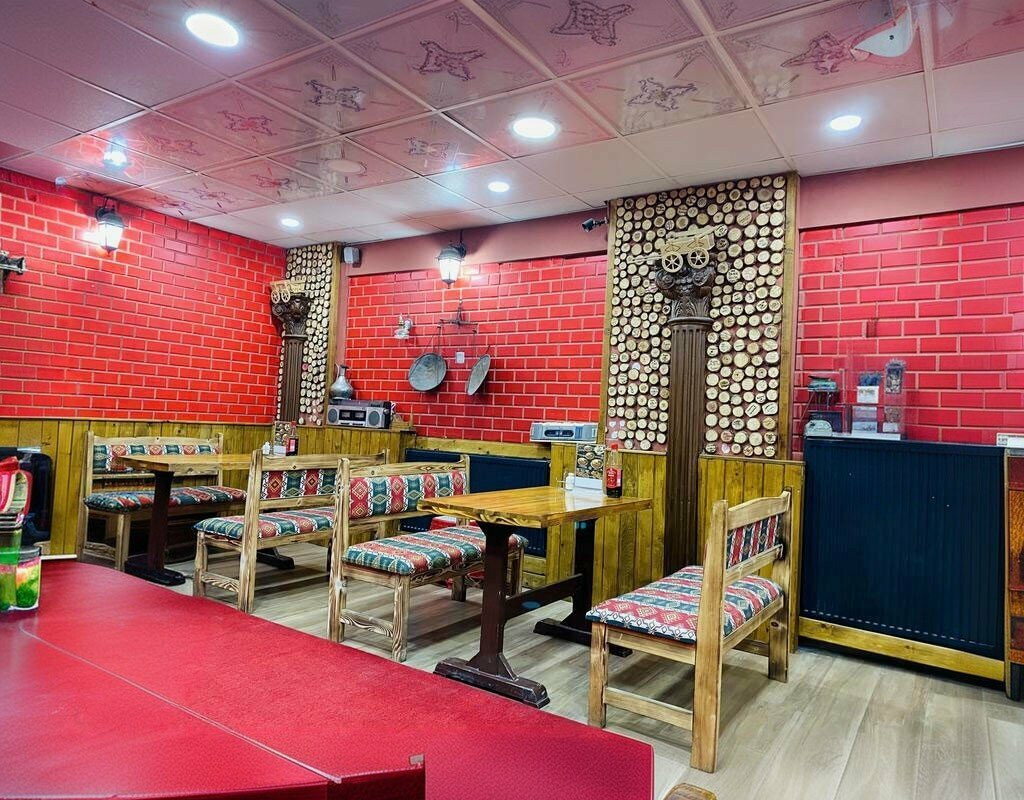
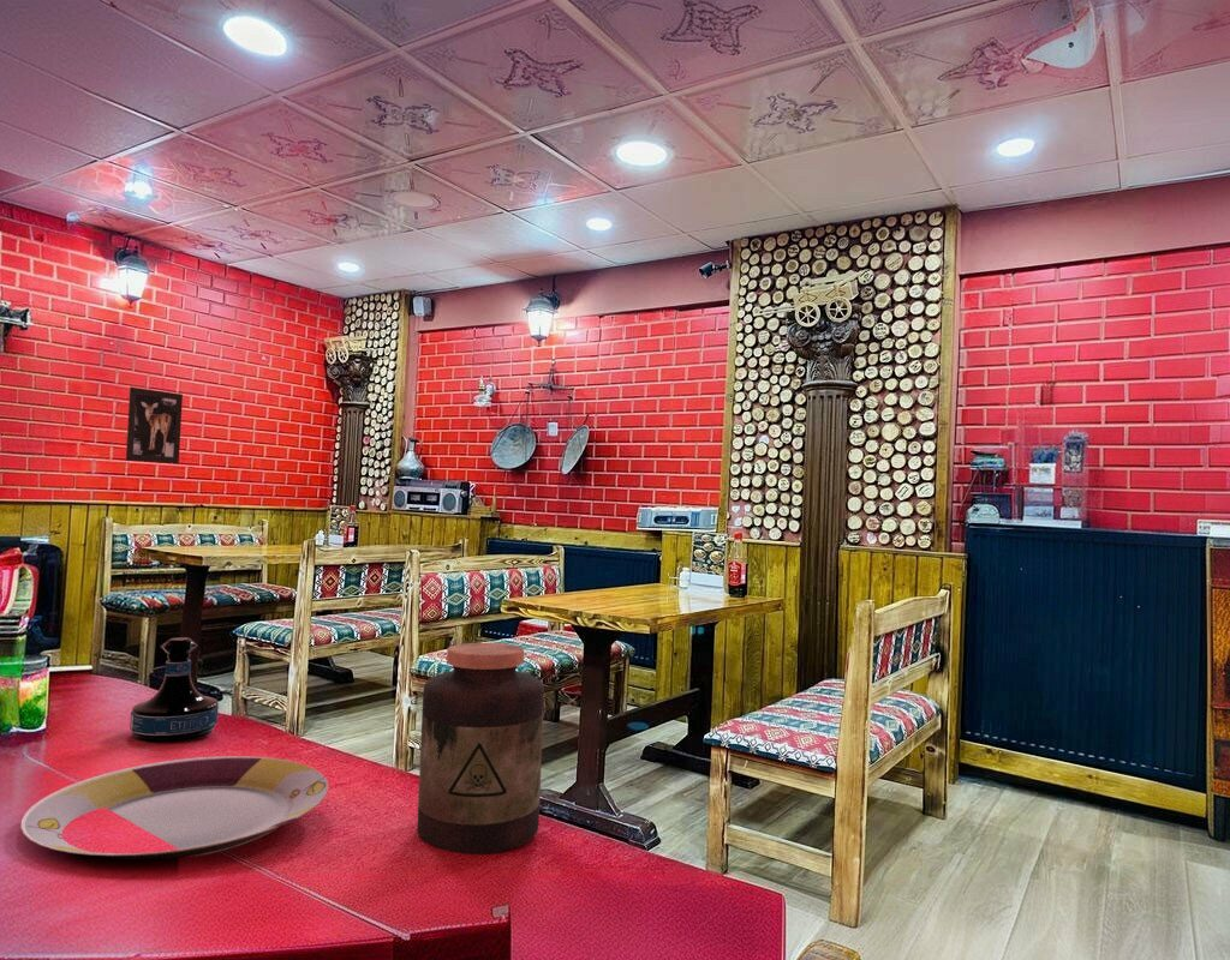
+ plate [19,755,329,860]
+ tequila bottle [129,636,220,744]
+ wall art [125,386,184,464]
+ jar [416,642,545,856]
